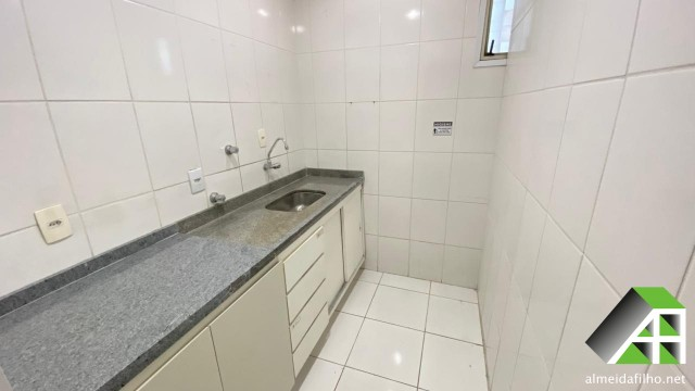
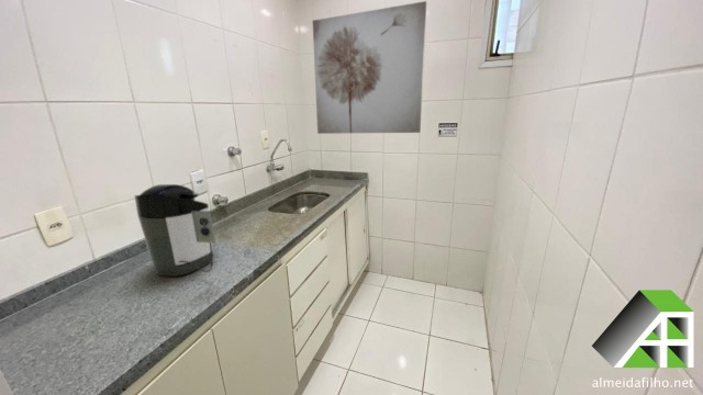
+ coffee maker [134,183,216,278]
+ wall art [312,0,427,135]
